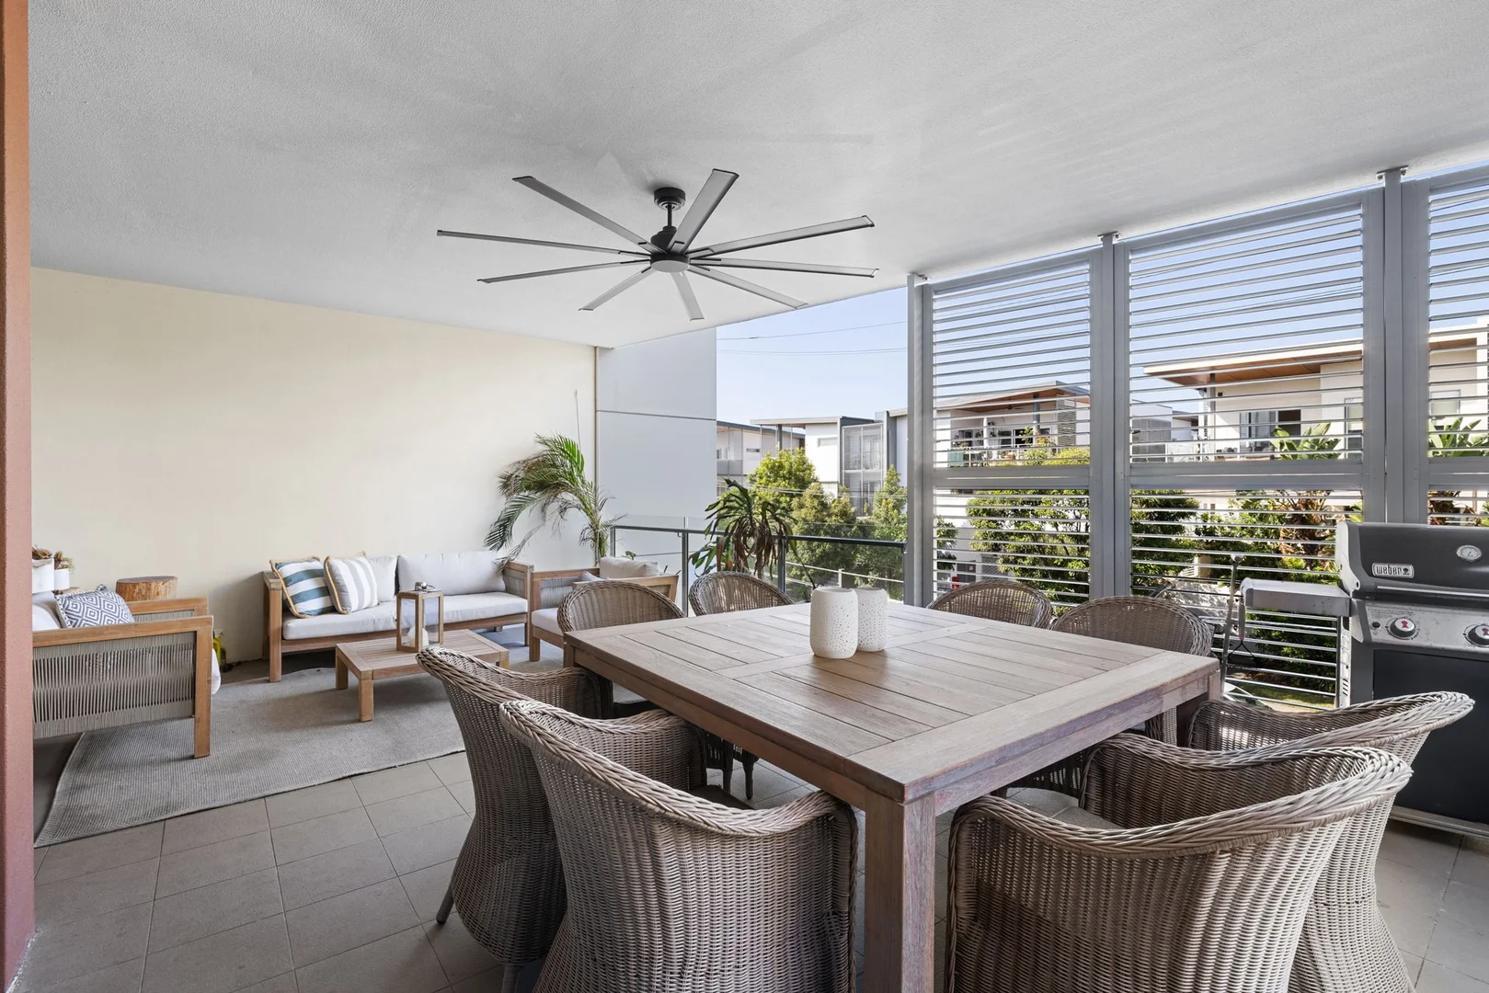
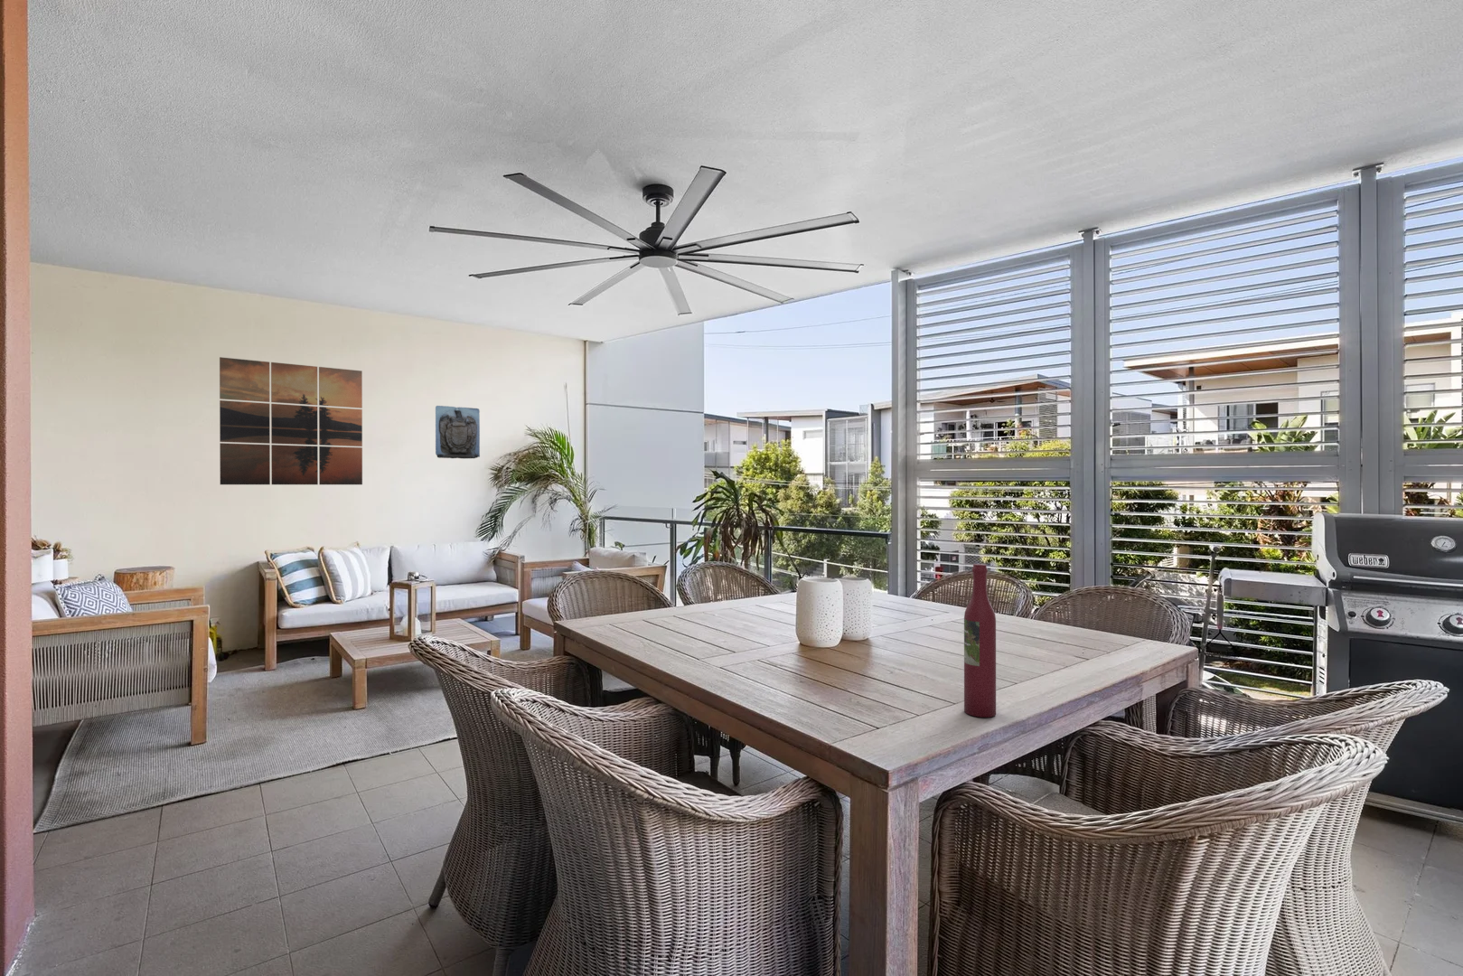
+ wine bottle [963,563,997,719]
+ wall art [219,356,363,486]
+ wall sculpture [435,405,480,459]
